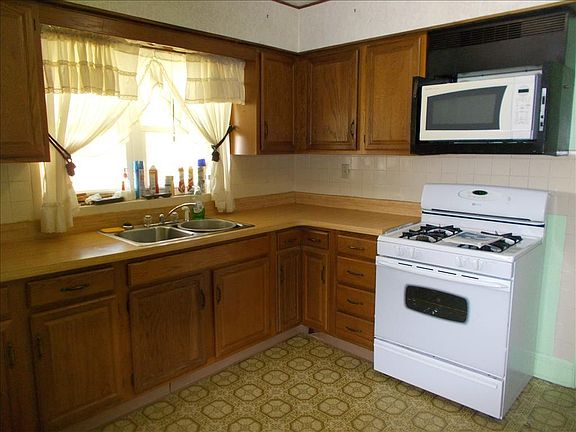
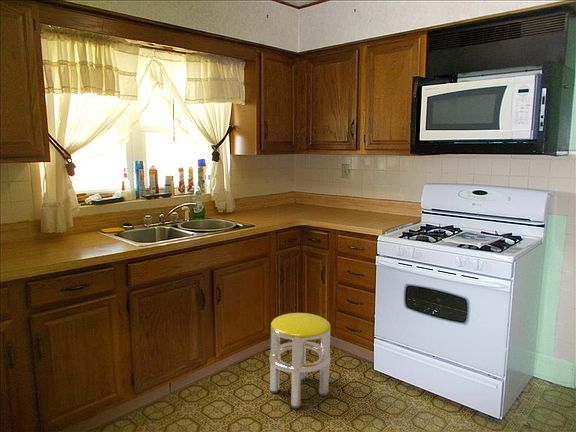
+ stool [268,312,332,409]
